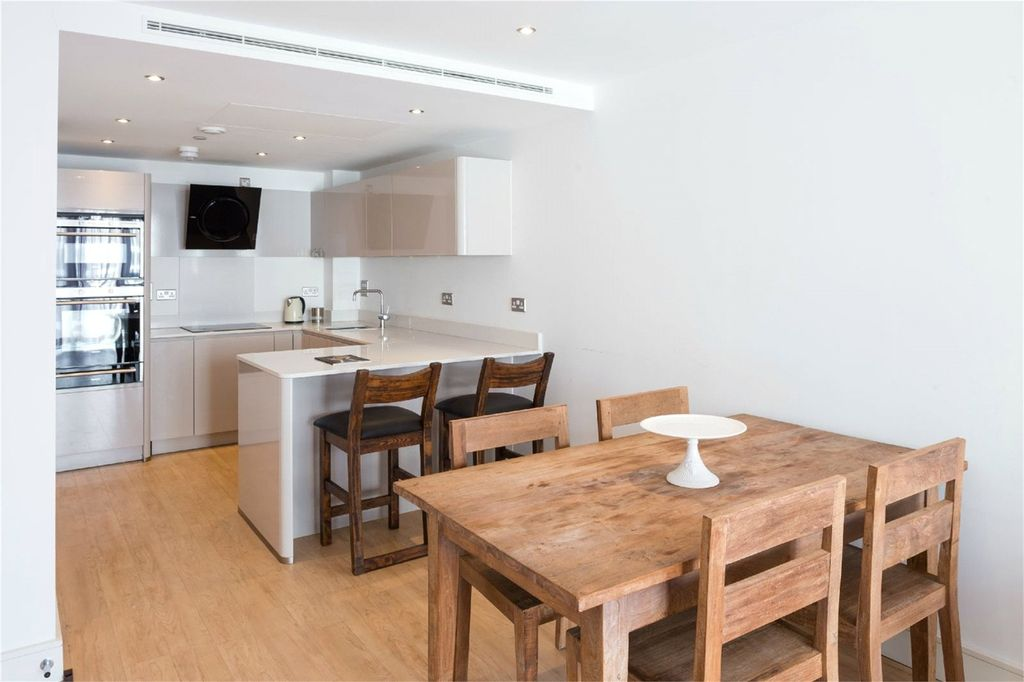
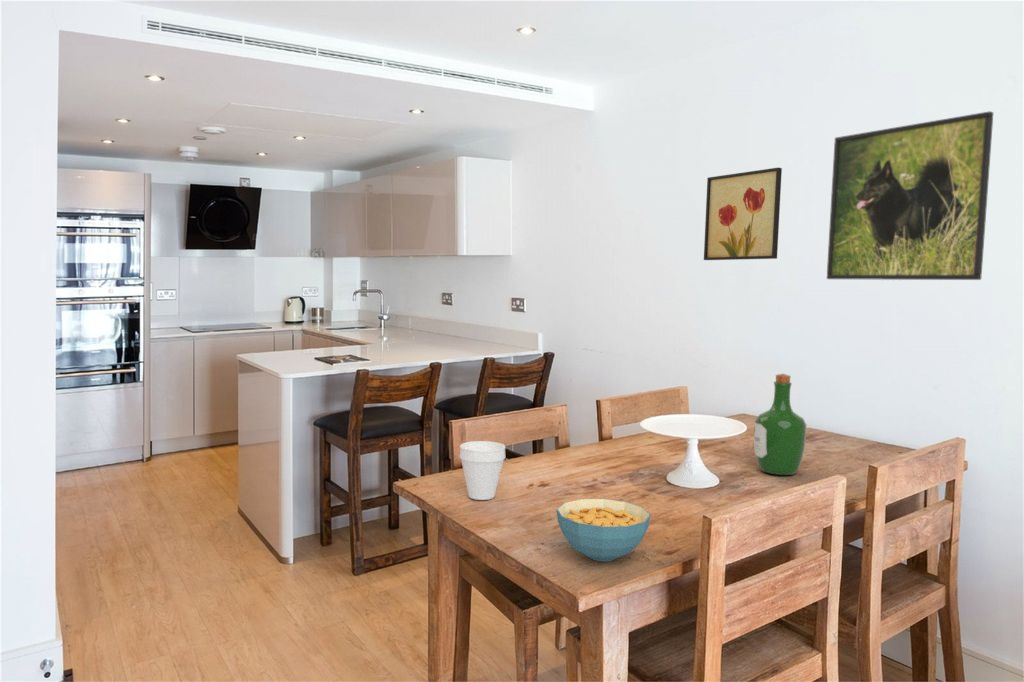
+ wall art [703,167,783,261]
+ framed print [826,110,994,281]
+ cup [459,440,507,501]
+ cereal bowl [556,498,651,562]
+ wine bottle [753,373,807,476]
